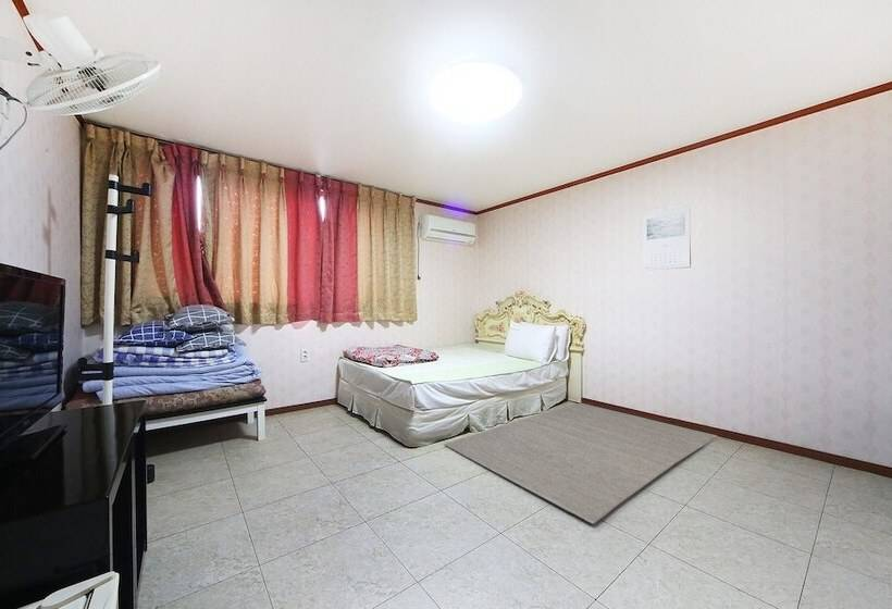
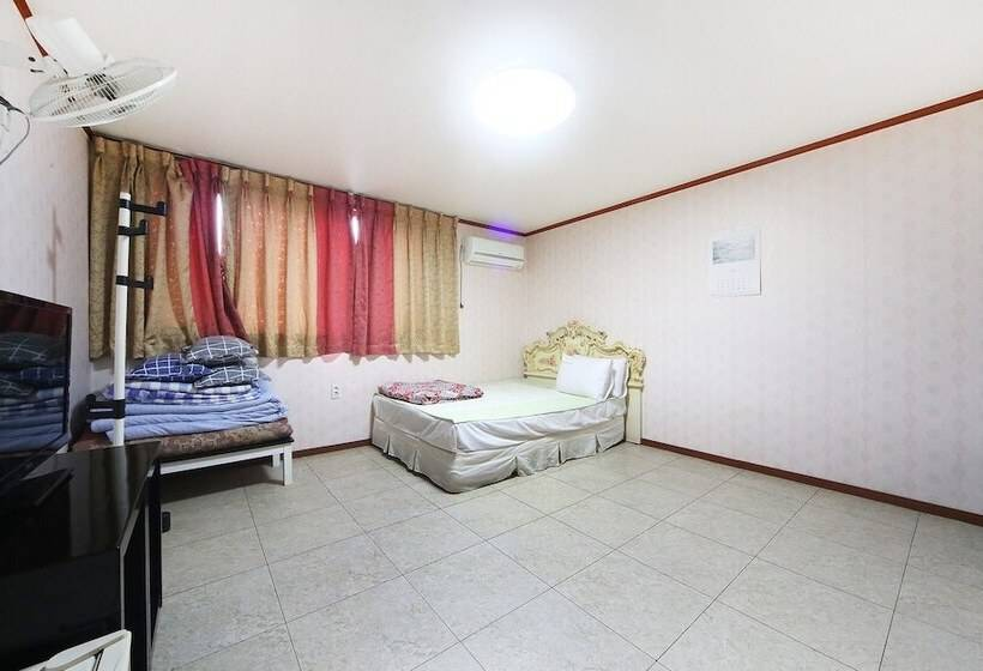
- rug [443,401,718,525]
